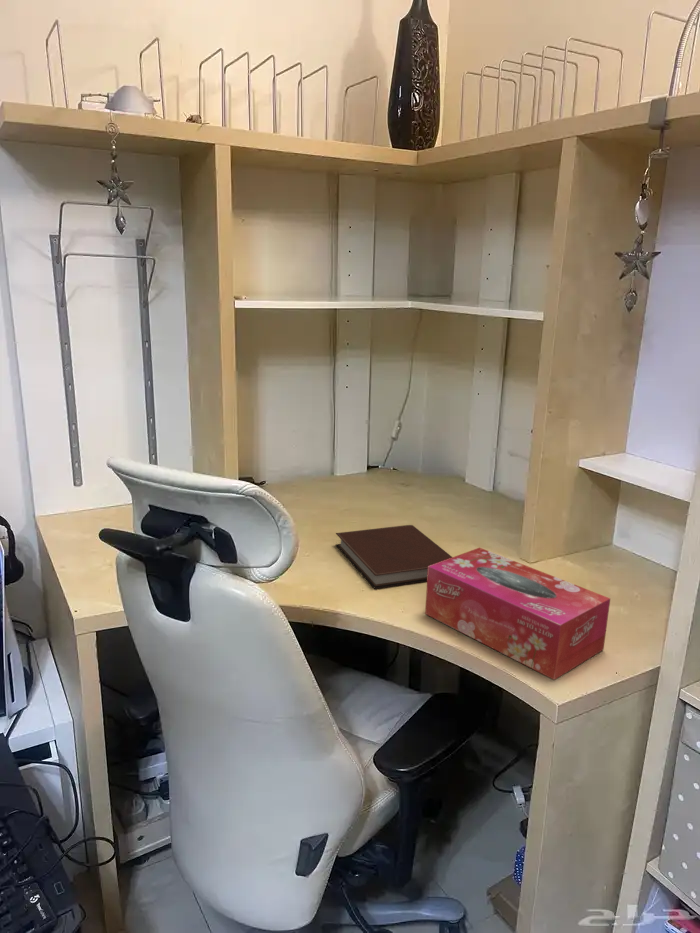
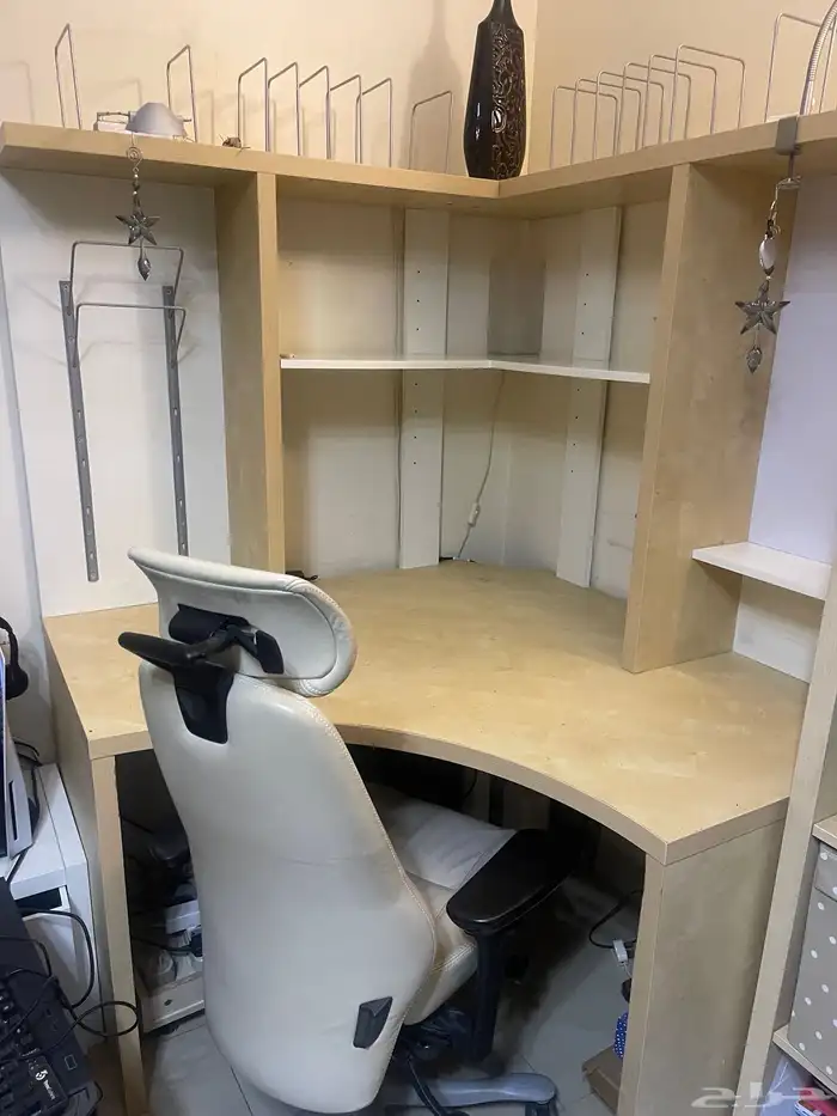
- notebook [335,524,453,590]
- tissue box [424,546,611,681]
